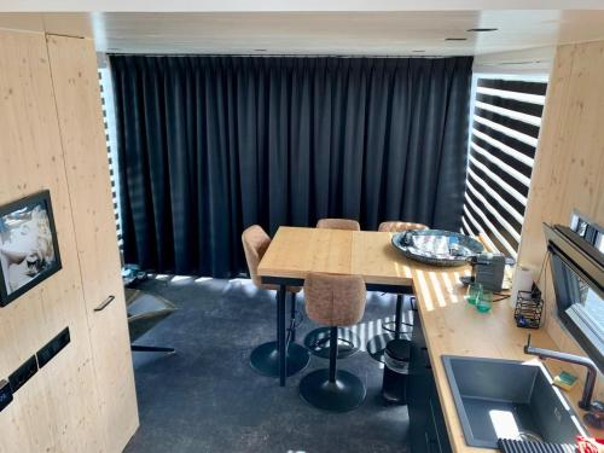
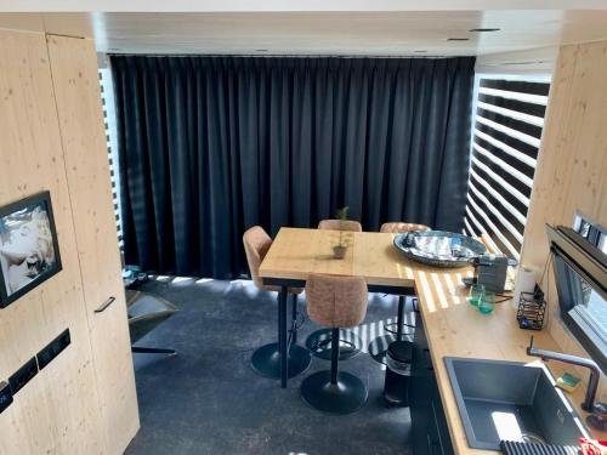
+ plant [329,206,357,260]
